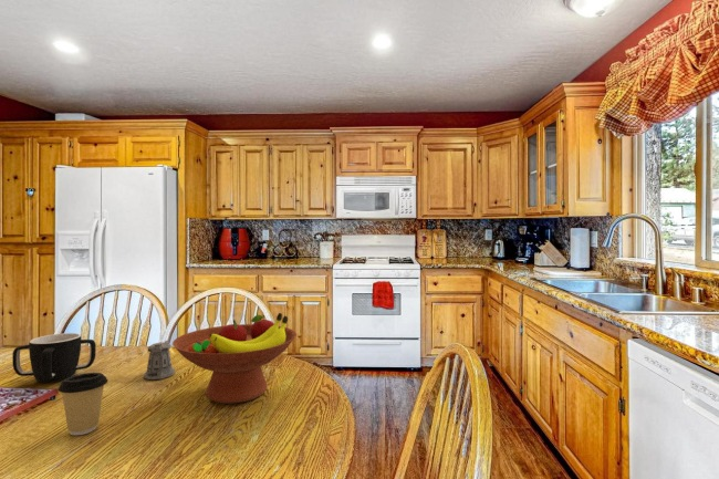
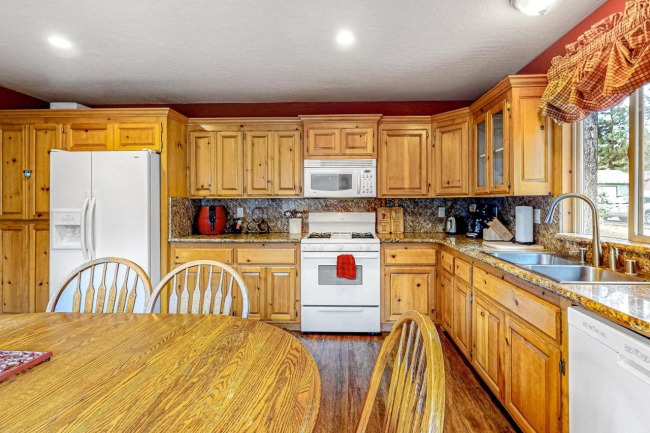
- mug [11,332,97,384]
- pepper shaker [143,340,176,381]
- fruit bowl [171,312,298,405]
- coffee cup [56,372,108,436]
